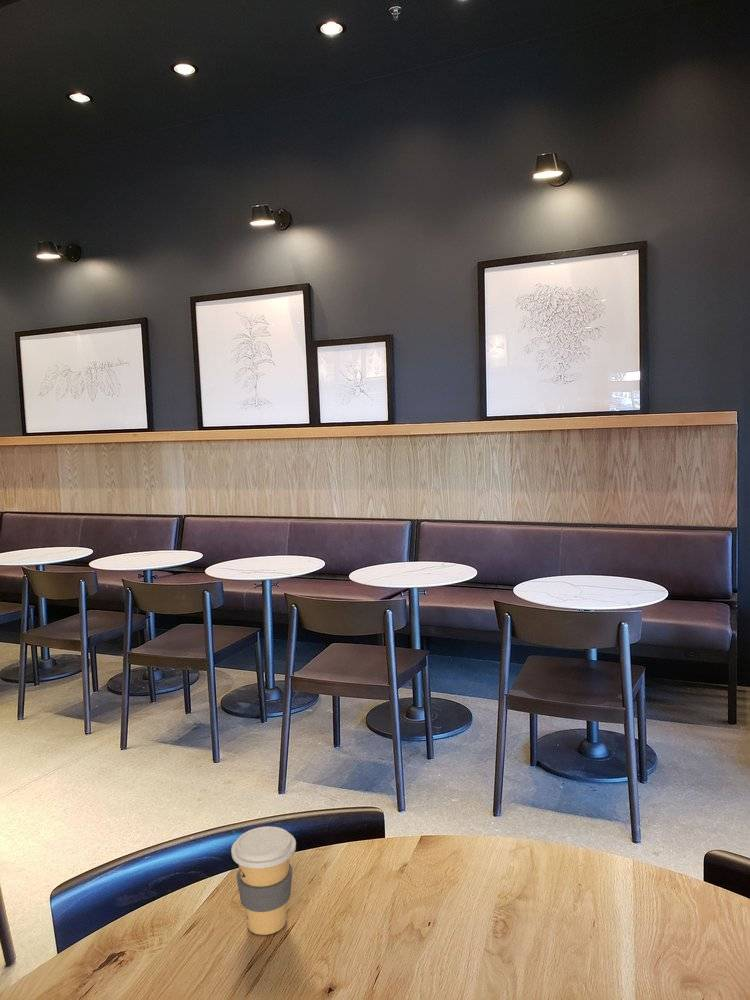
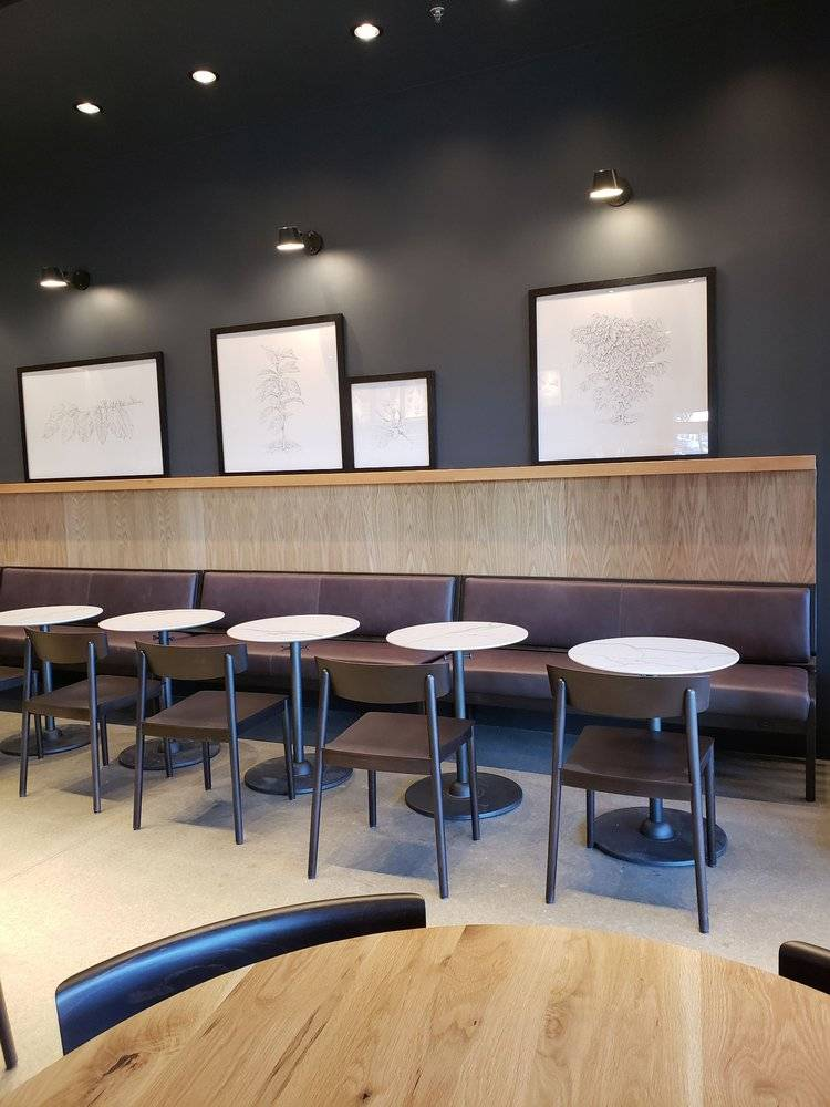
- coffee cup [230,825,297,936]
